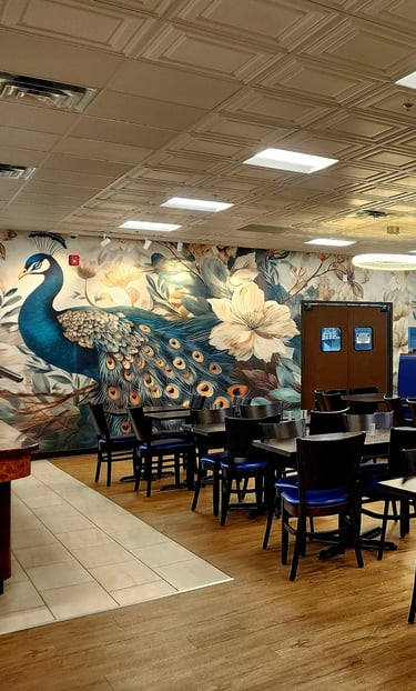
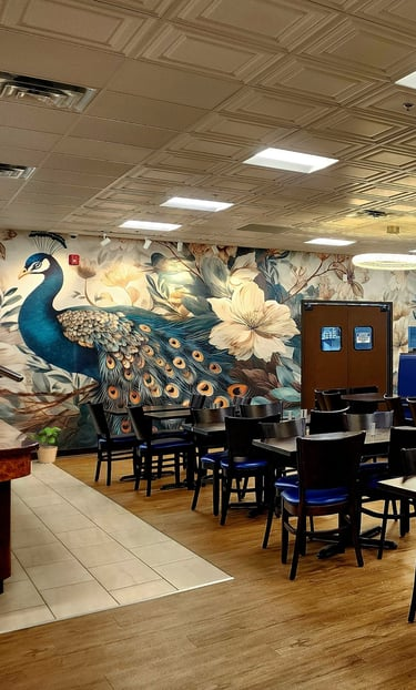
+ potted plant [29,426,62,464]
